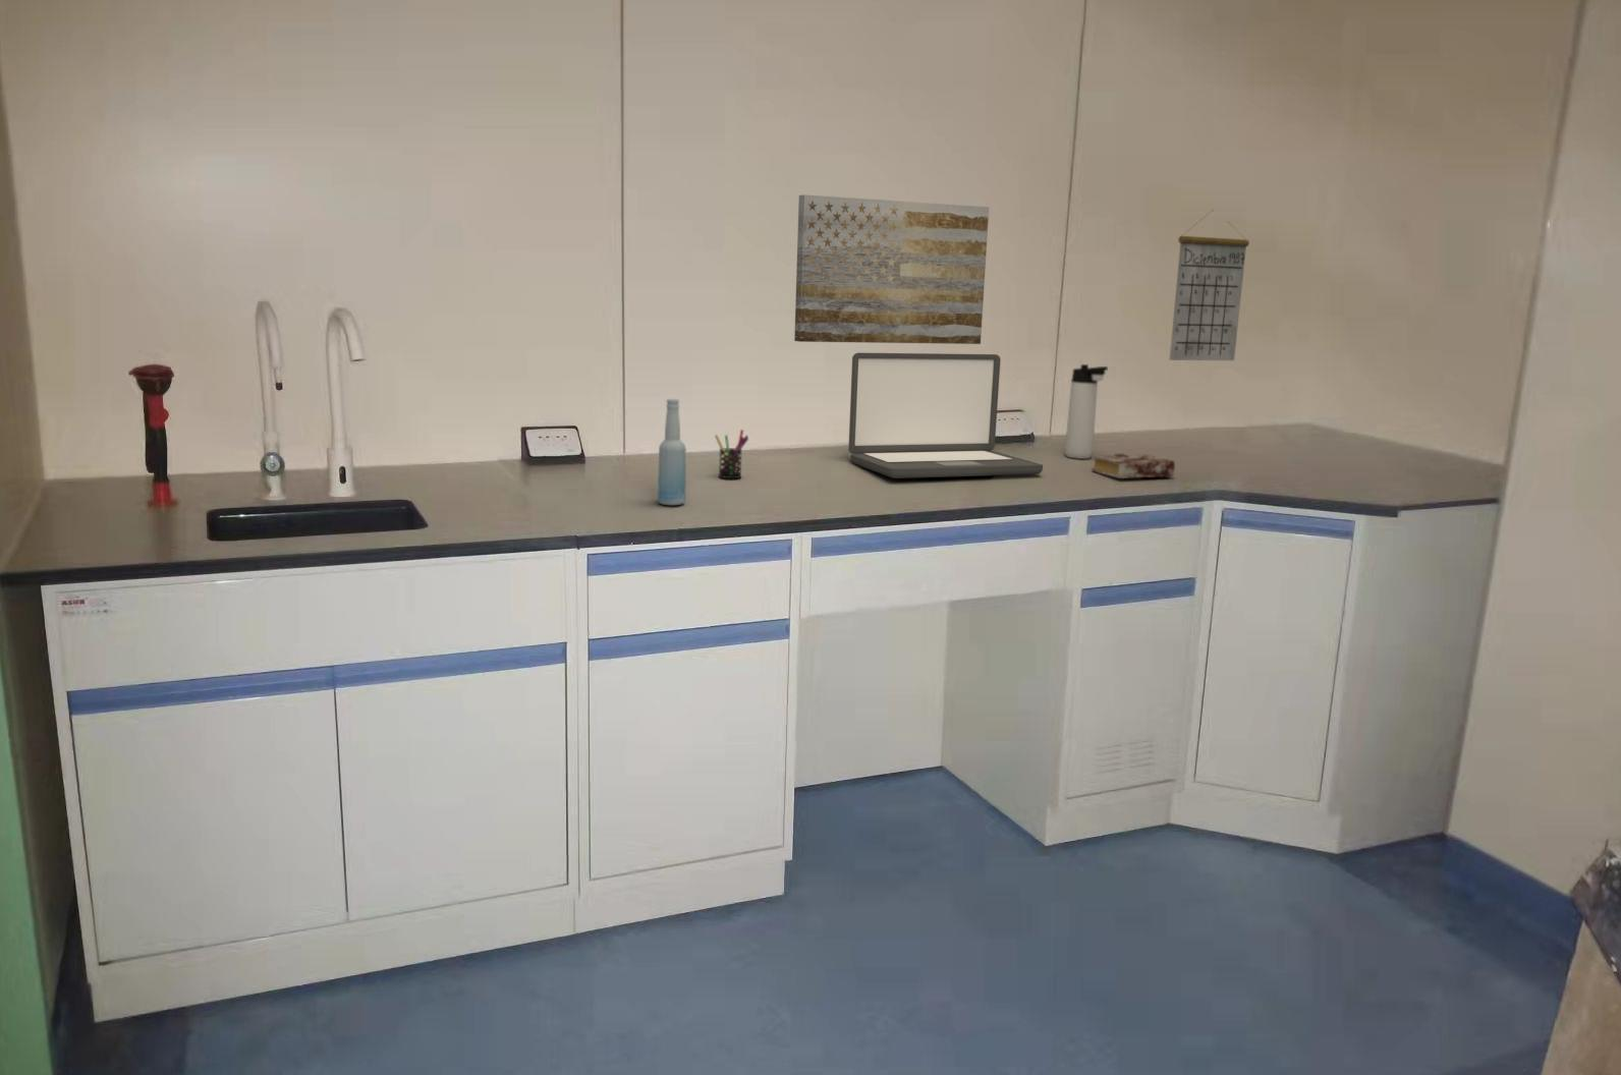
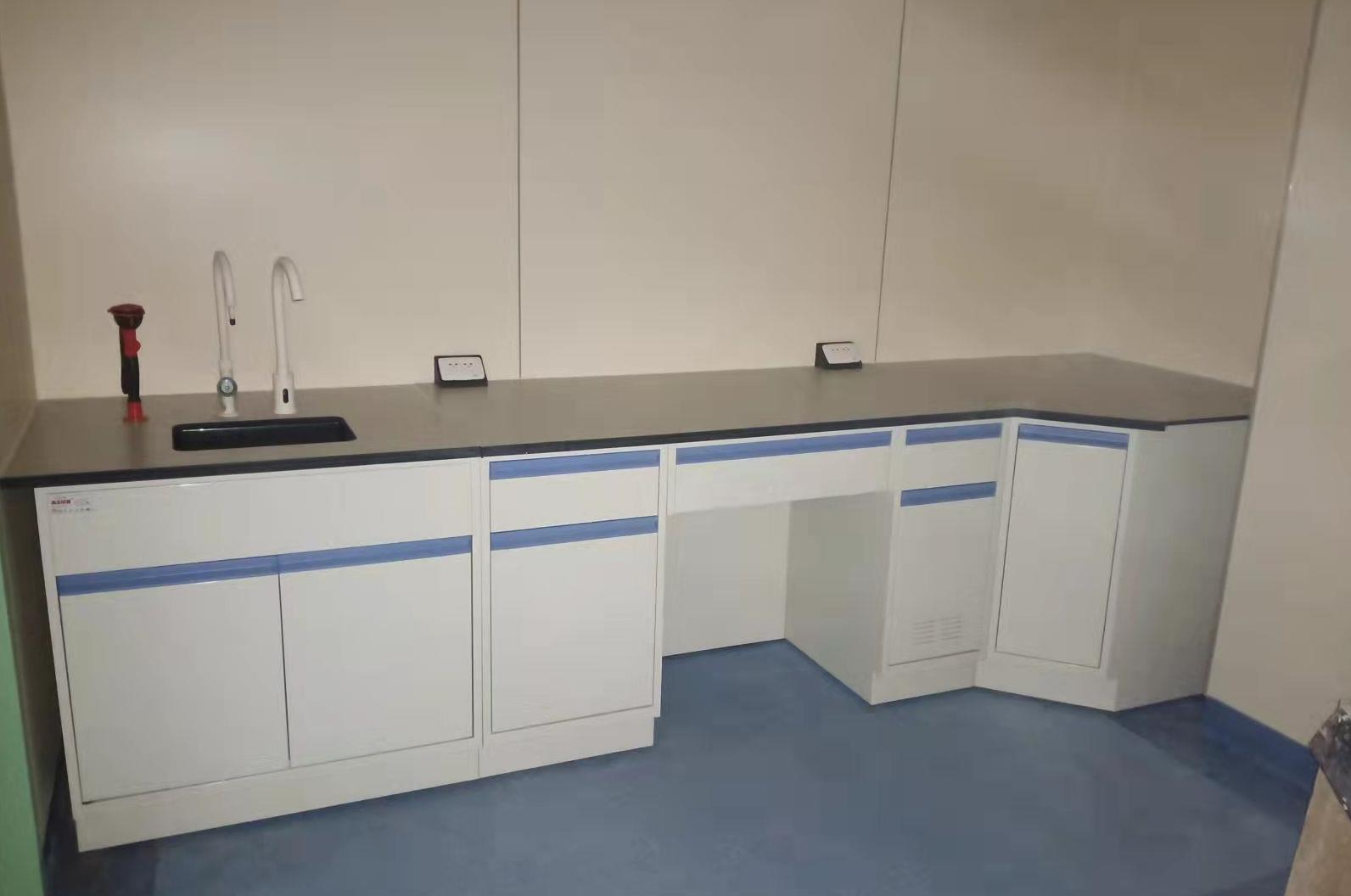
- bottle [656,398,688,506]
- laptop [847,353,1044,480]
- book [1091,454,1176,480]
- thermos bottle [1064,364,1109,461]
- calendar [1169,210,1250,361]
- pen holder [714,428,750,480]
- wall art [793,193,990,346]
